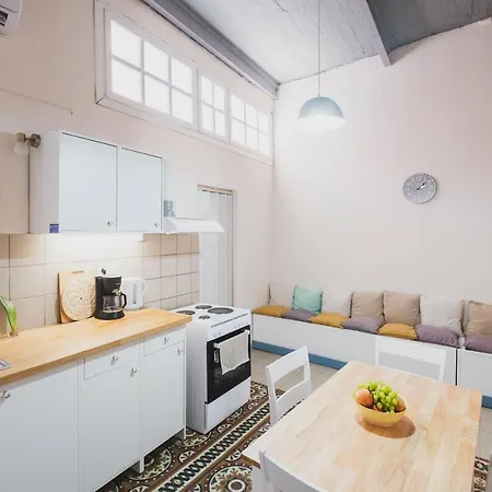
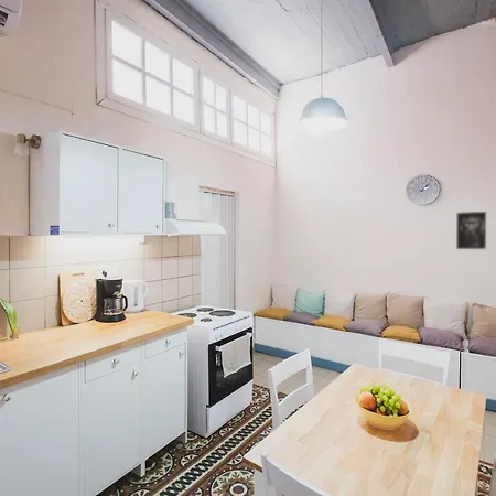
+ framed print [455,211,487,250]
